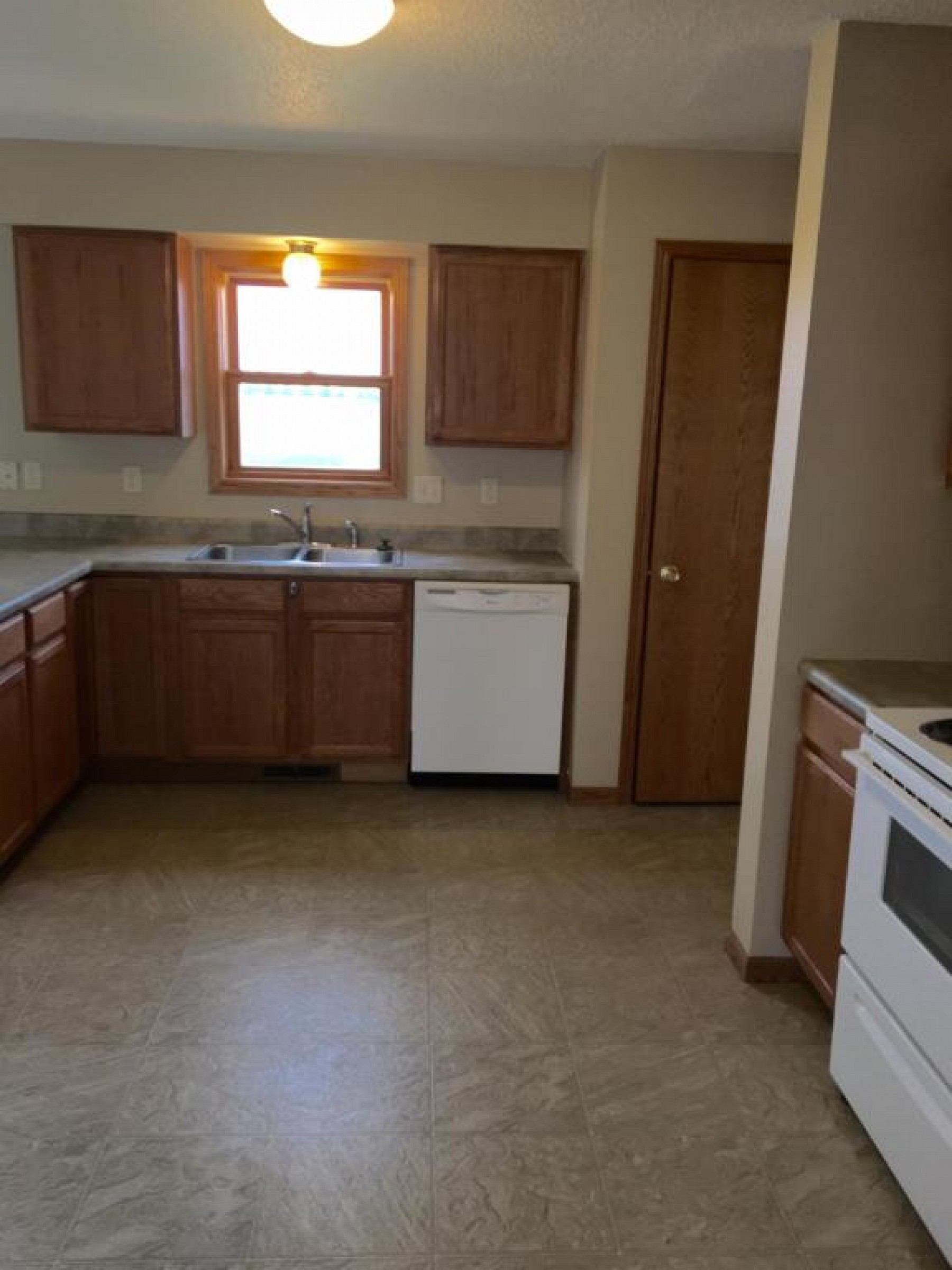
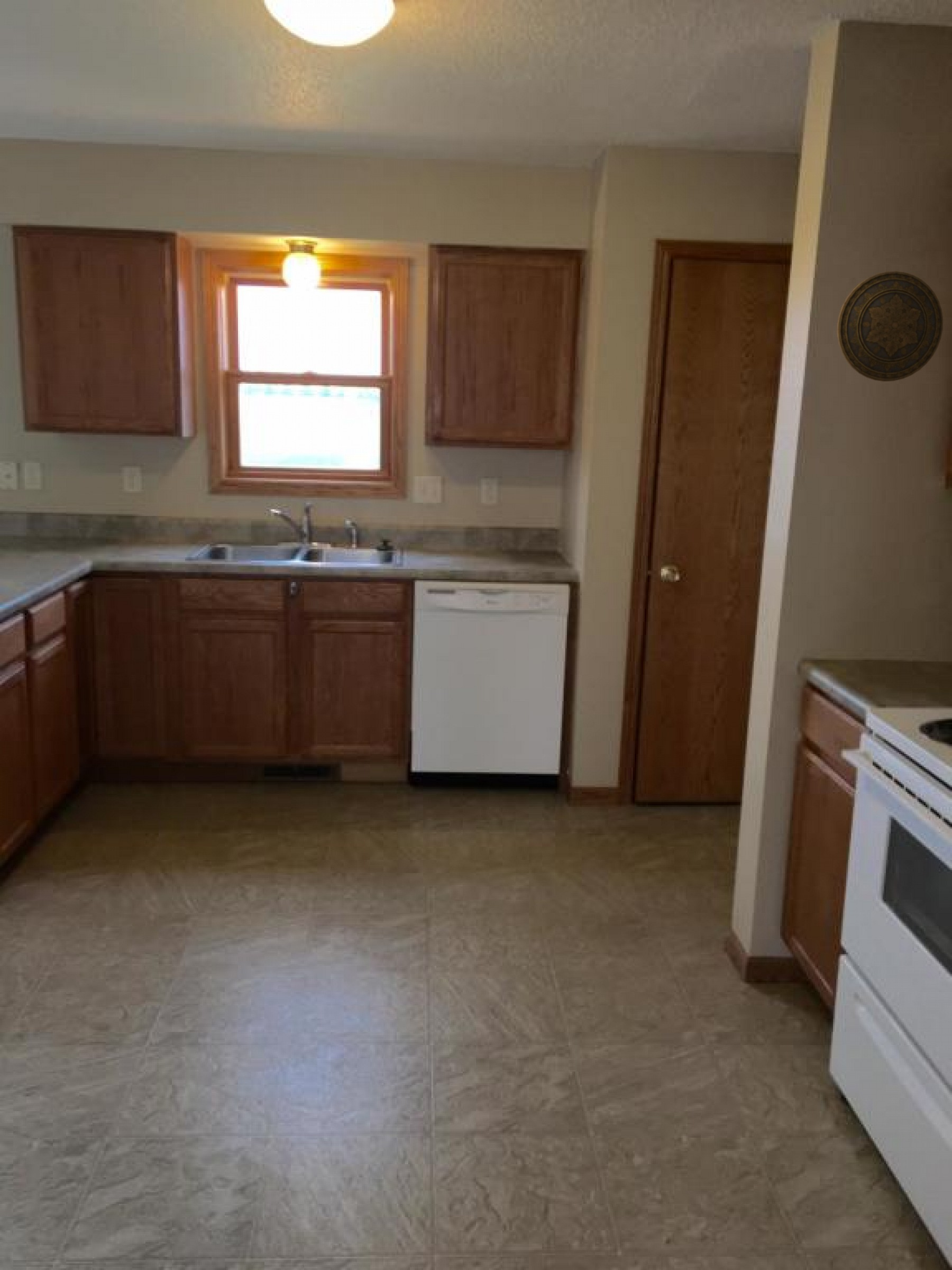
+ decorative plate [837,270,944,382]
